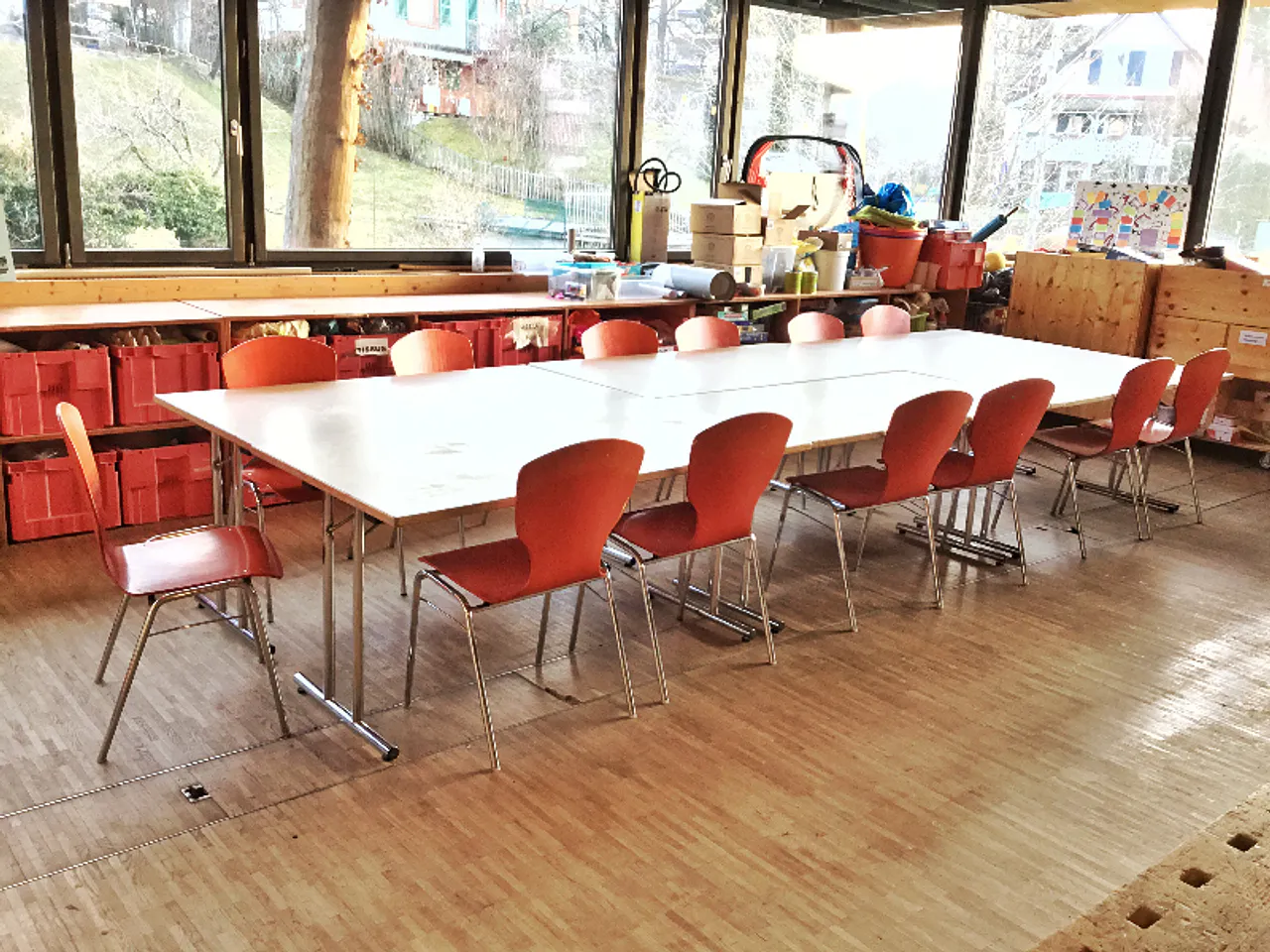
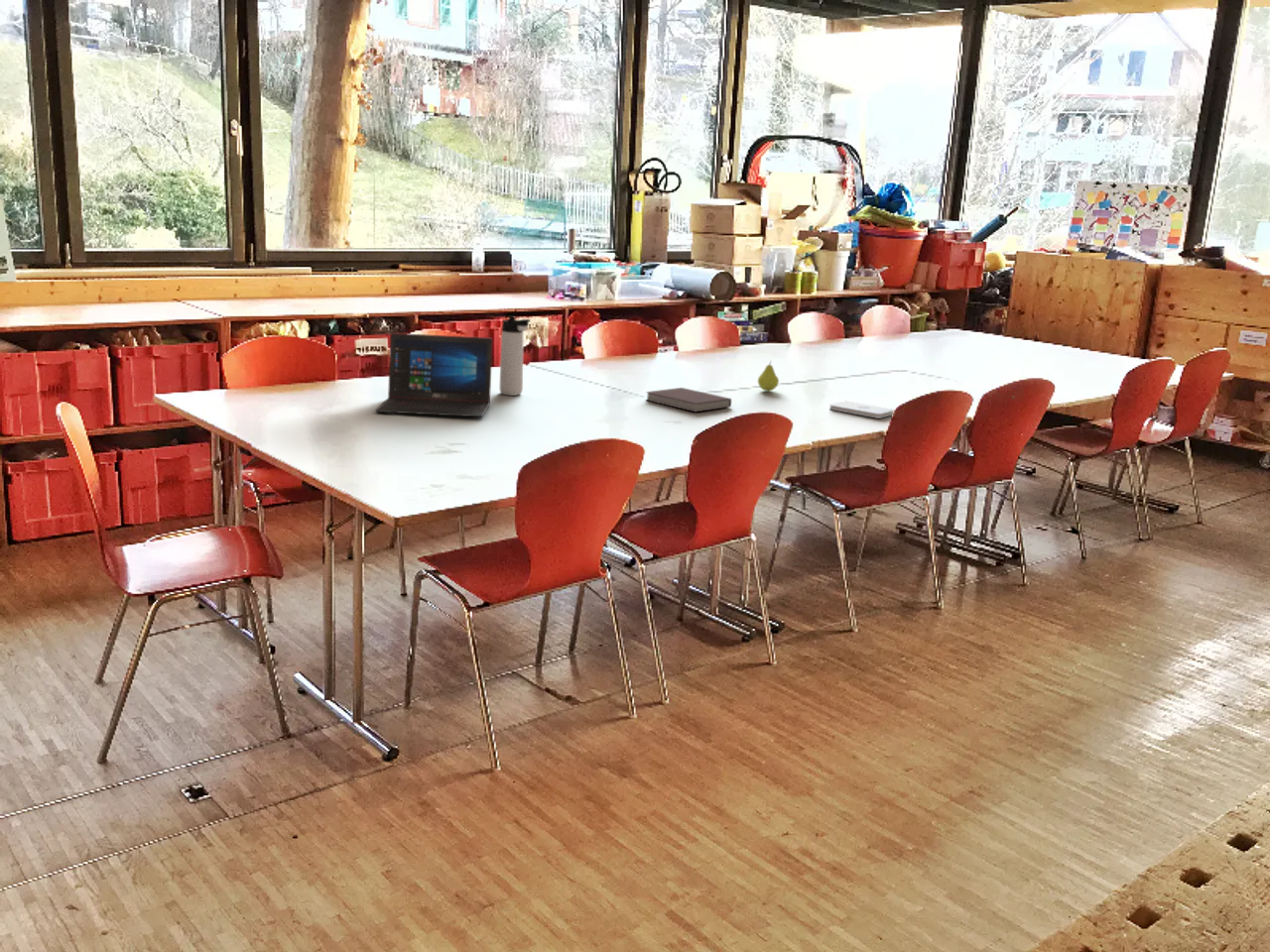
+ laptop [374,332,493,417]
+ notebook [645,387,732,414]
+ thermos bottle [498,315,531,397]
+ notepad [828,400,895,419]
+ fruit [757,360,780,392]
